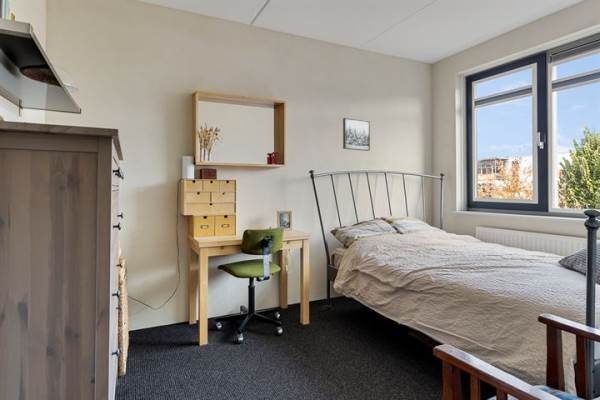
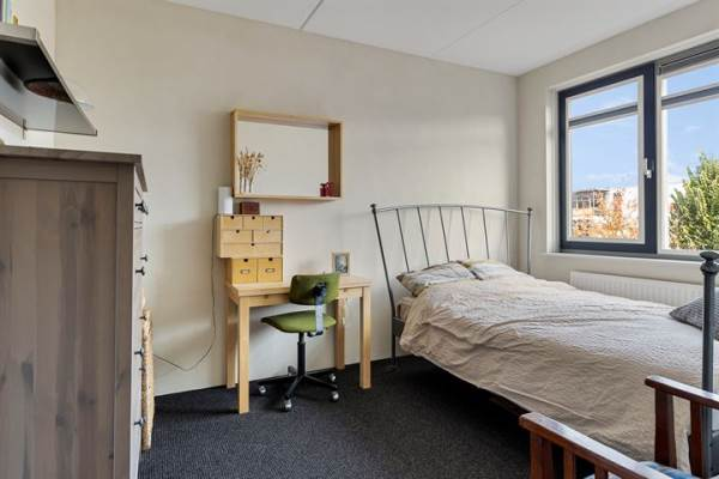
- wall art [342,117,371,152]
